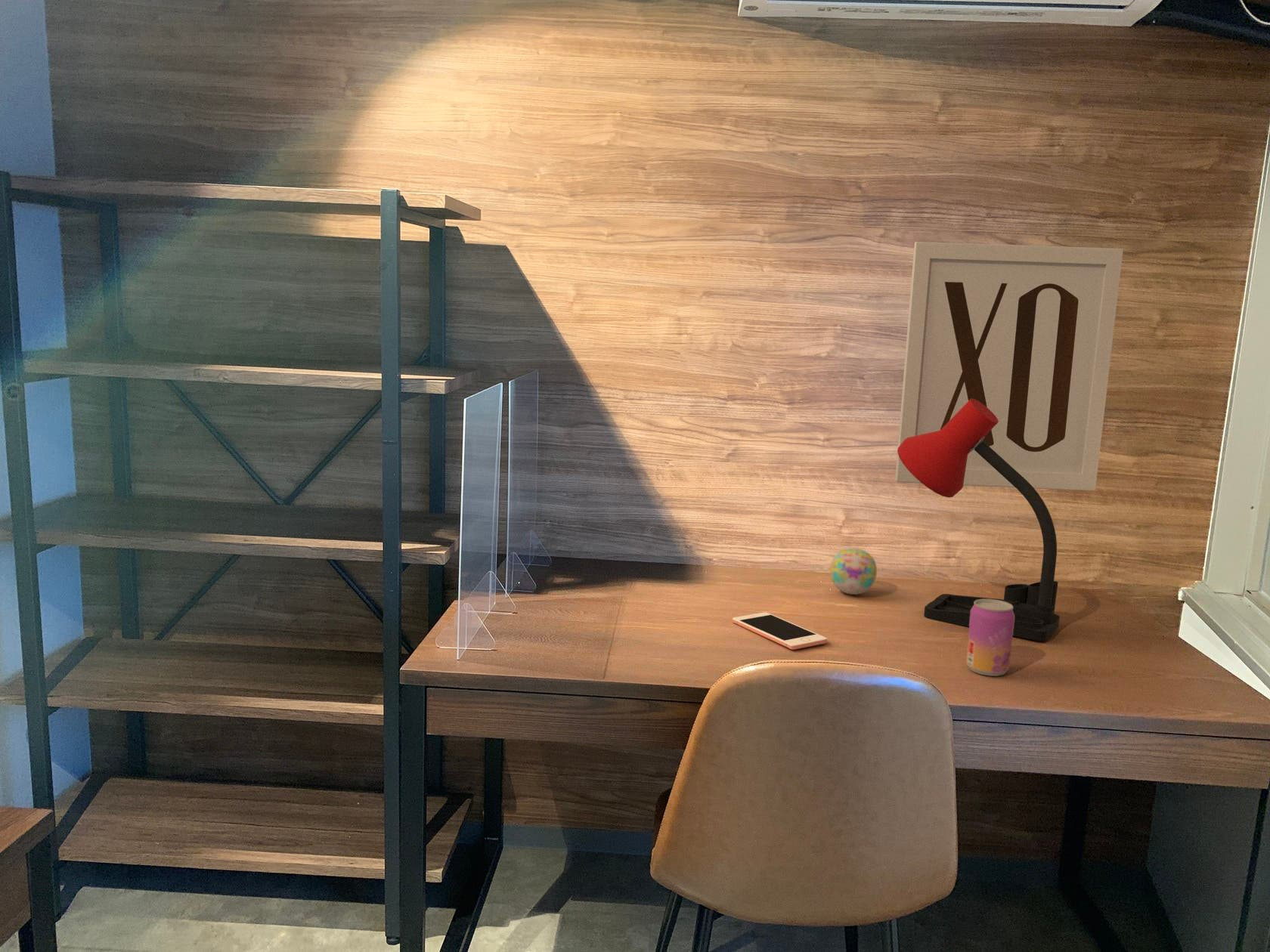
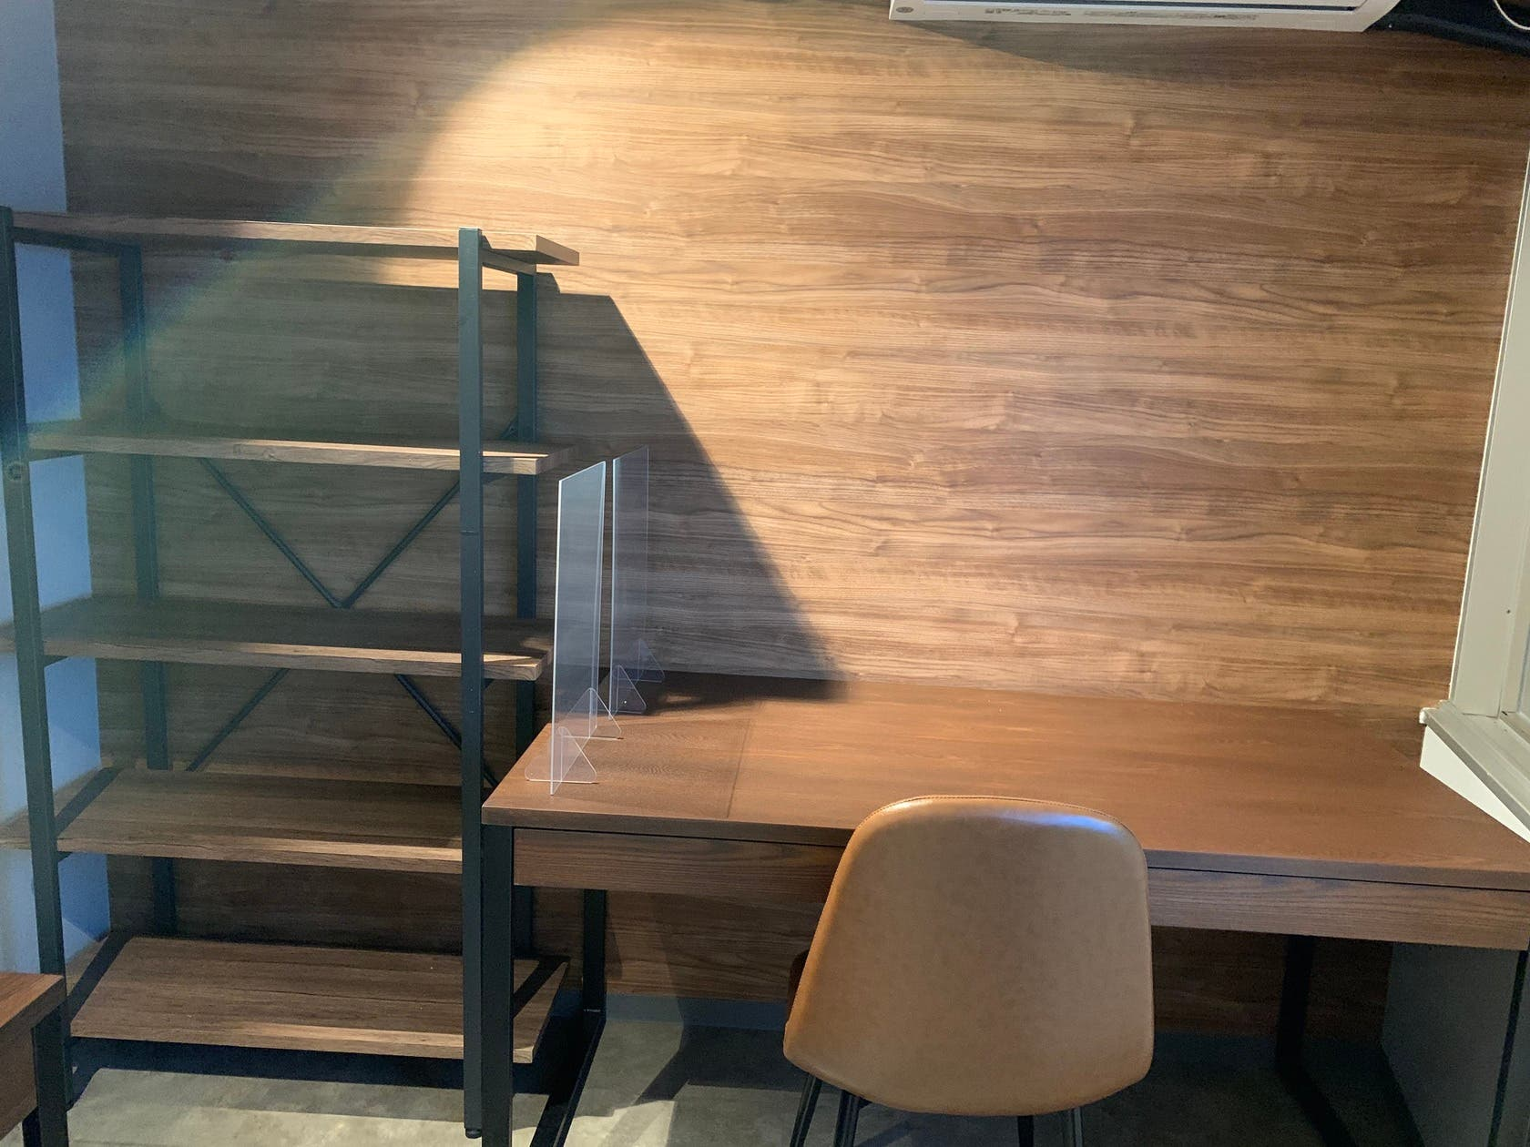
- cell phone [732,611,828,651]
- beverage can [965,599,1014,677]
- desk lamp [897,399,1060,641]
- wall art [894,241,1124,492]
- decorative ball [829,547,878,595]
